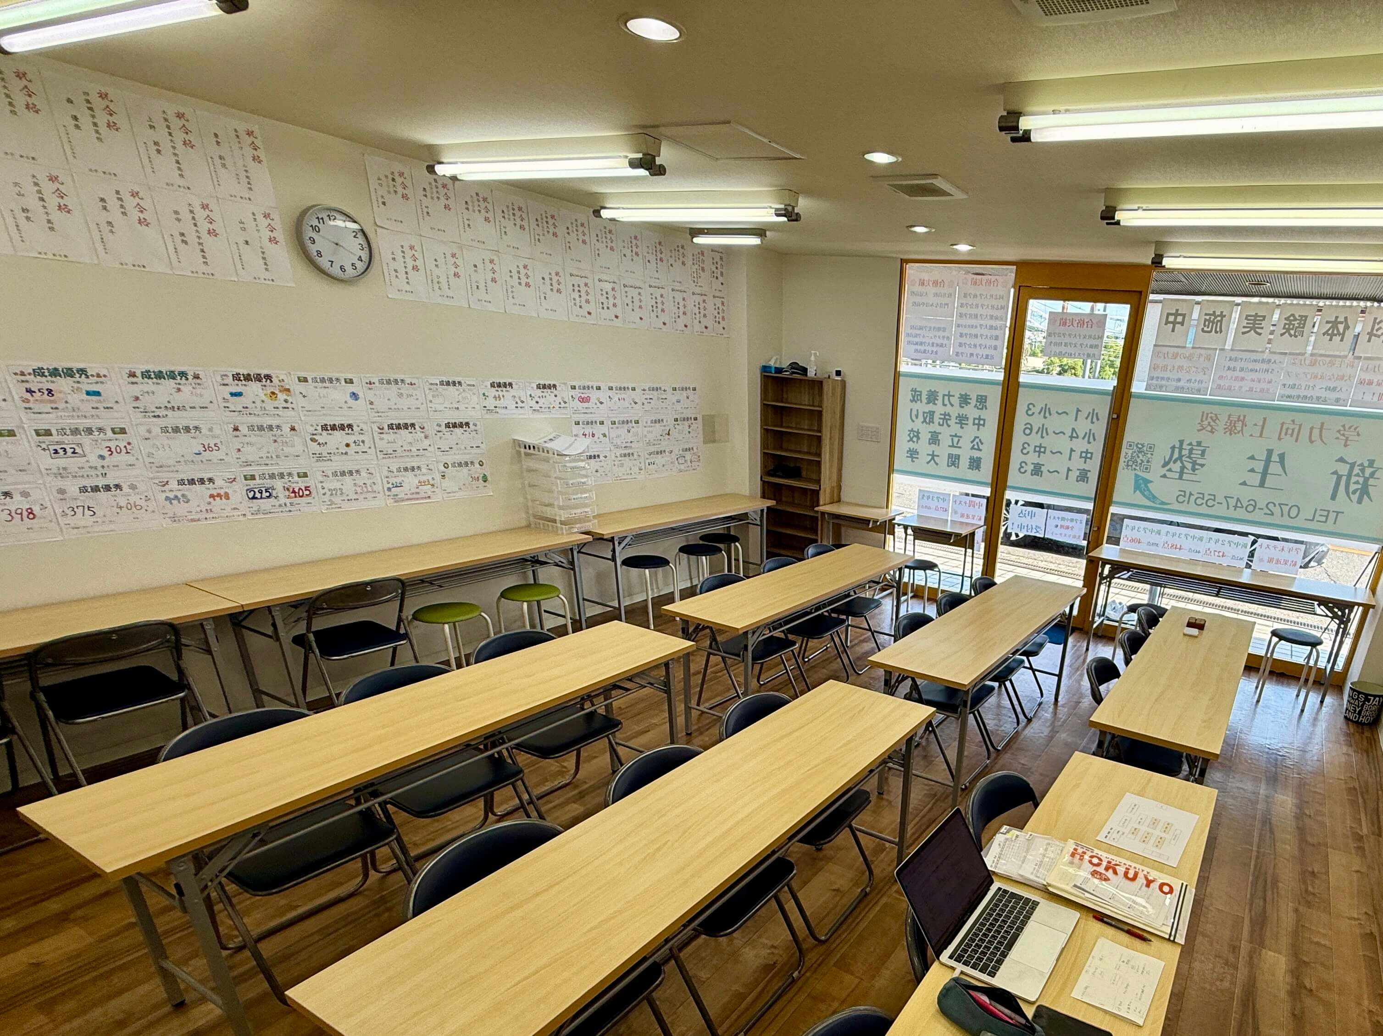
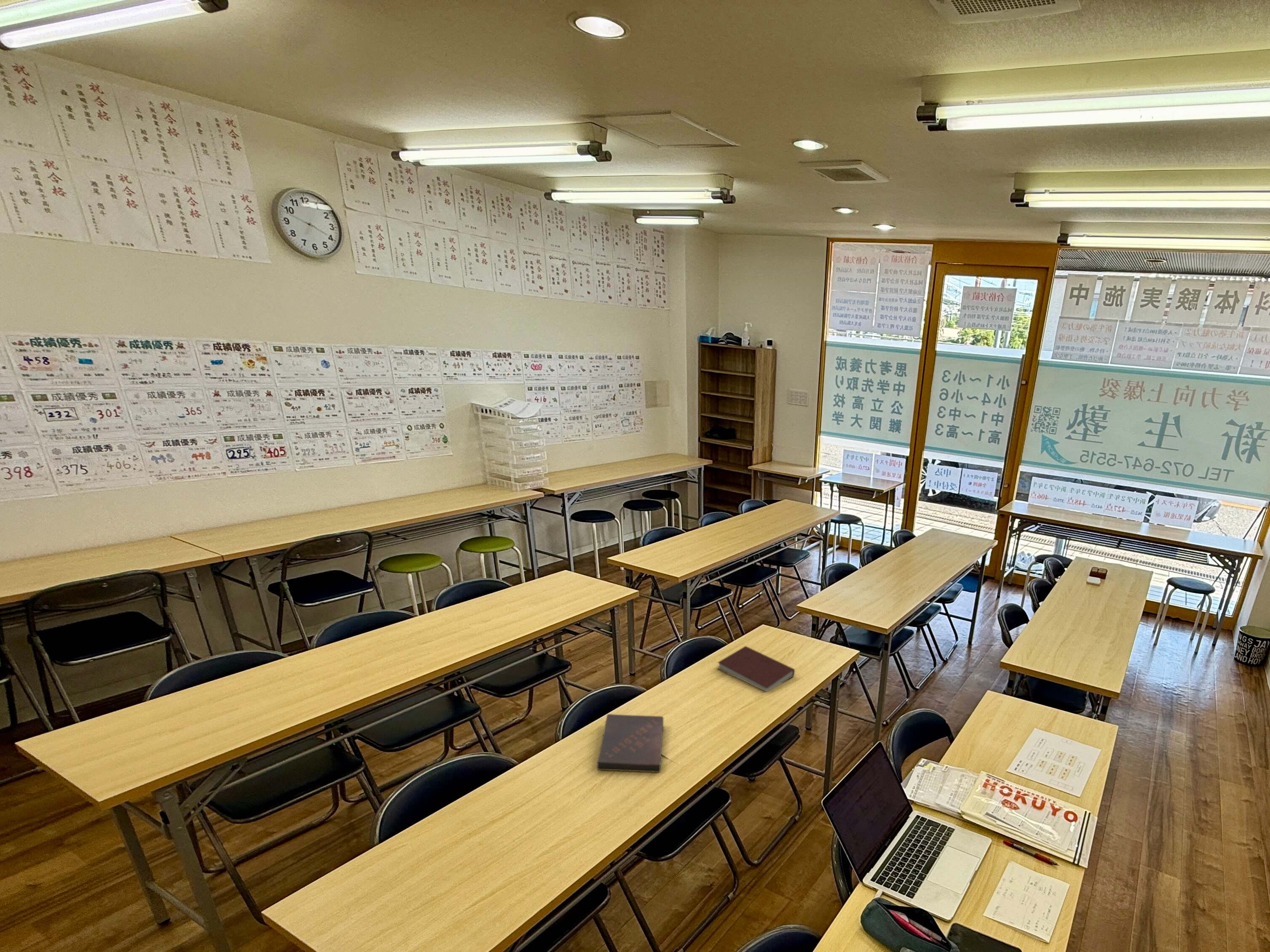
+ notebook [717,645,795,692]
+ book [597,714,664,773]
